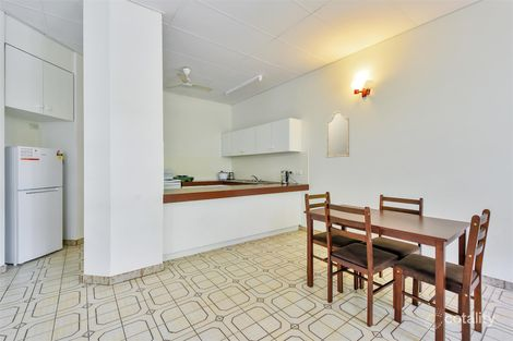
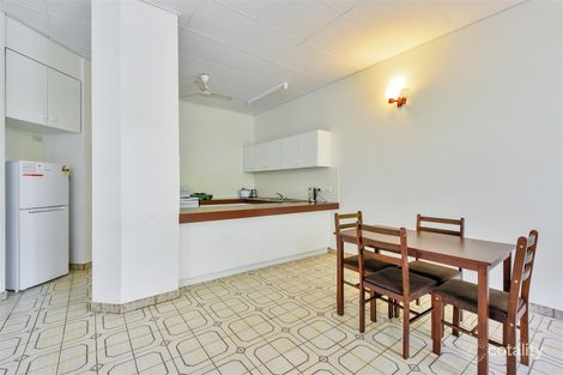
- home mirror [325,110,350,159]
